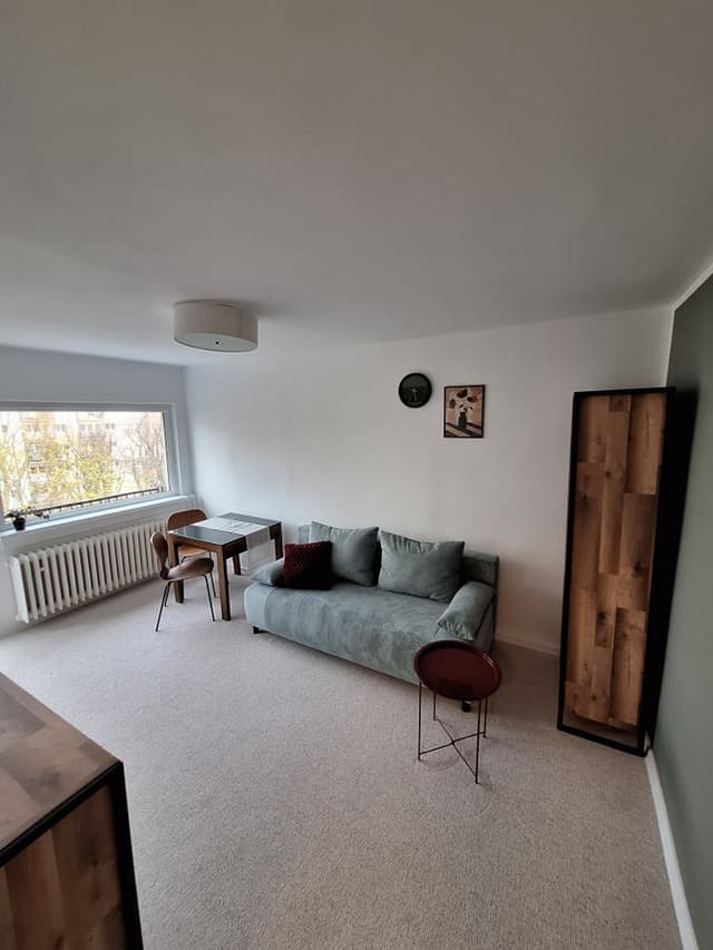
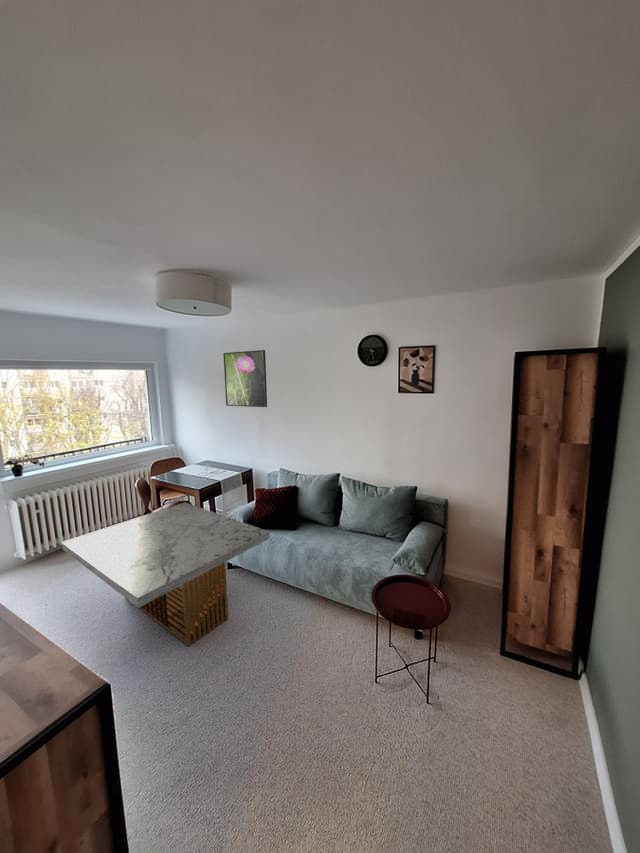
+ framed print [222,349,268,408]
+ coffee table [61,501,271,647]
